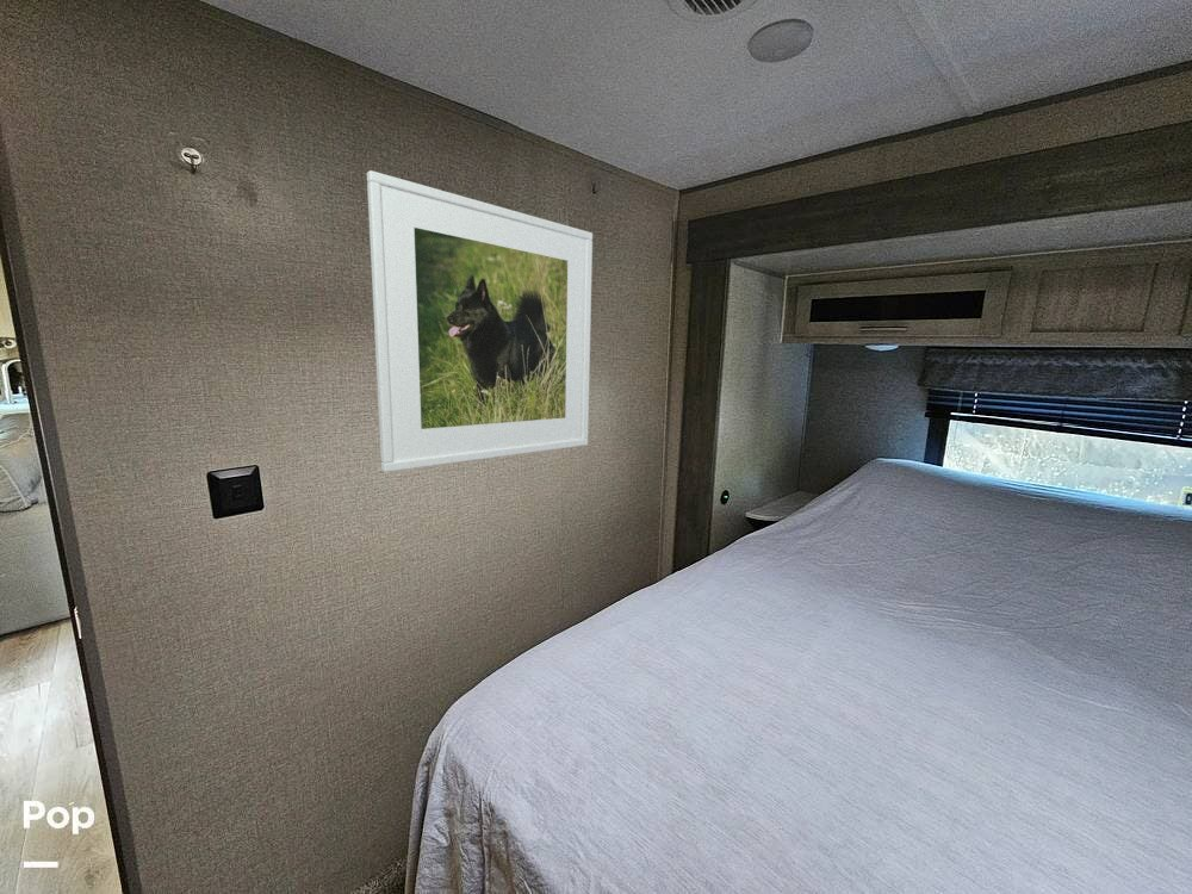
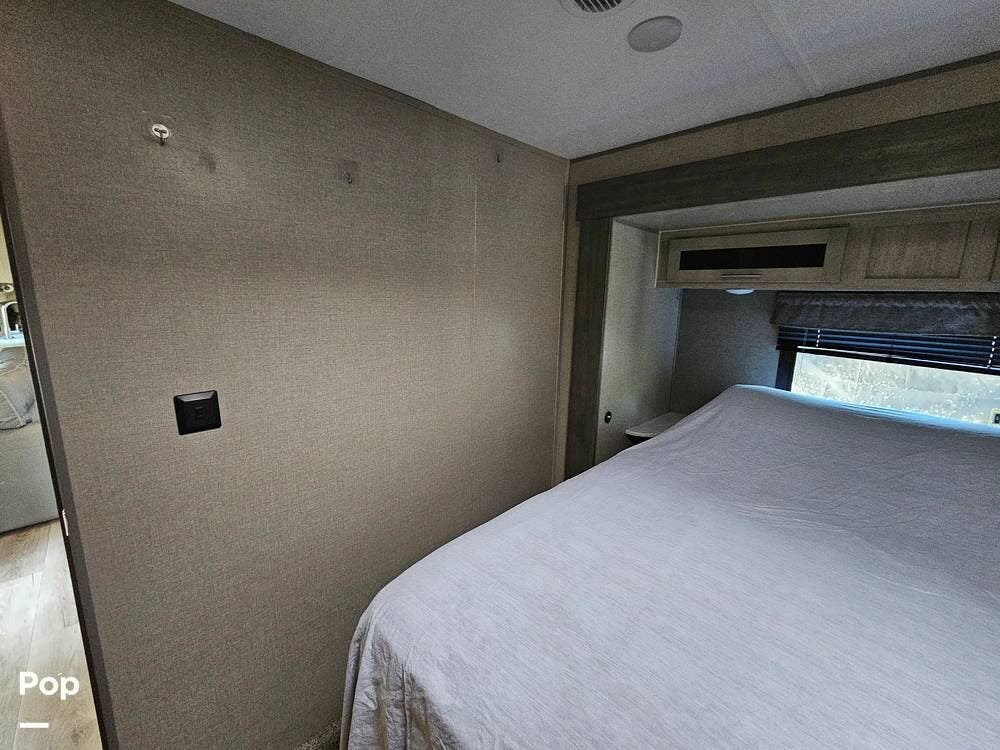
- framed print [366,169,594,473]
